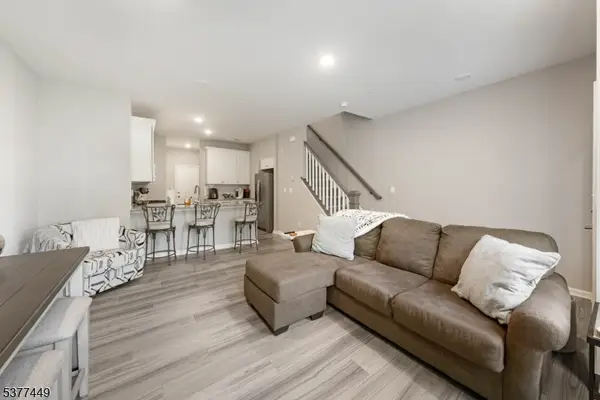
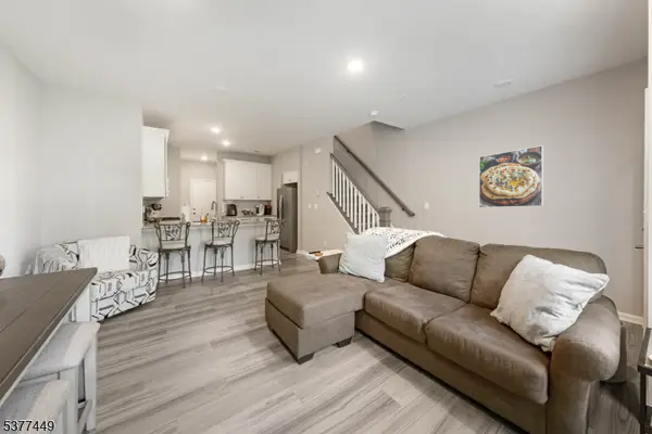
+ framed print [478,144,544,208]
